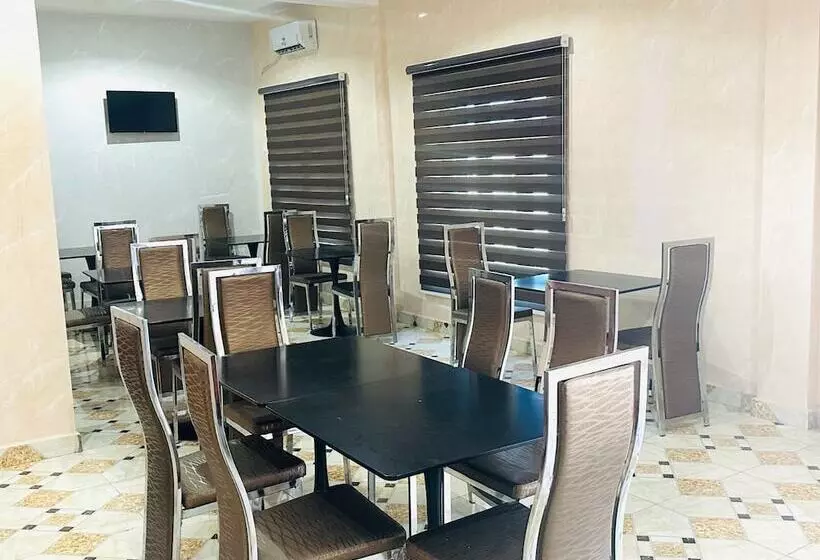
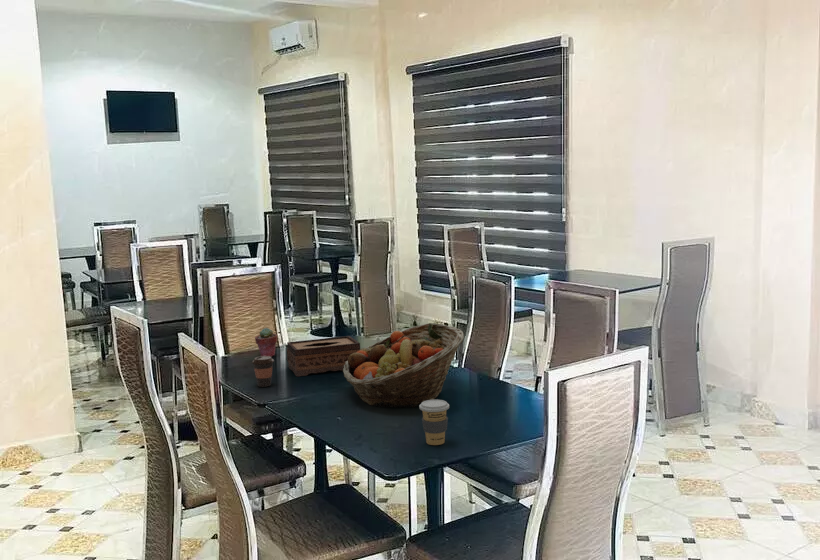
+ coffee cup [418,399,450,446]
+ tissue box [286,335,361,377]
+ coffee cup [251,355,275,388]
+ fruit basket [342,322,465,409]
+ potted succulent [254,327,278,358]
